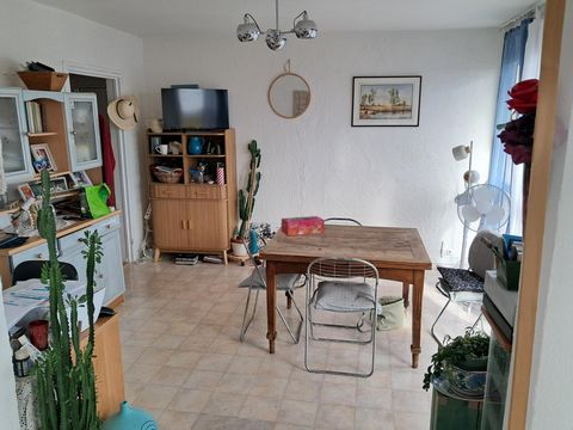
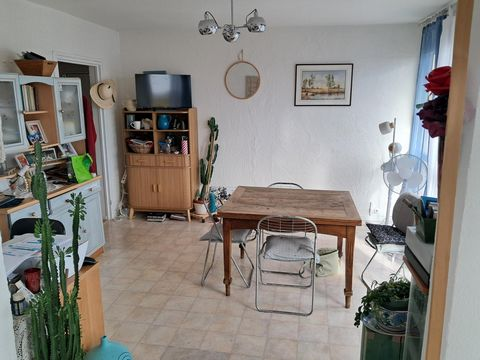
- tissue box [281,215,326,236]
